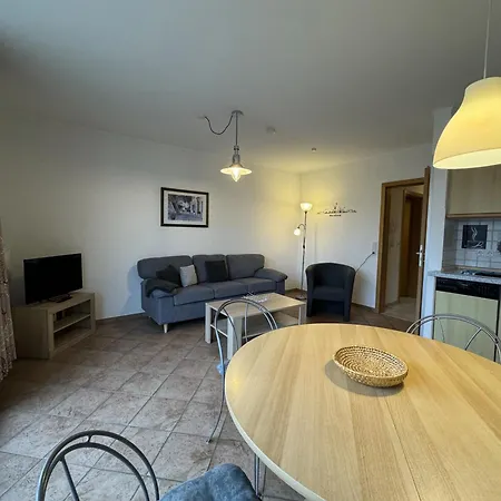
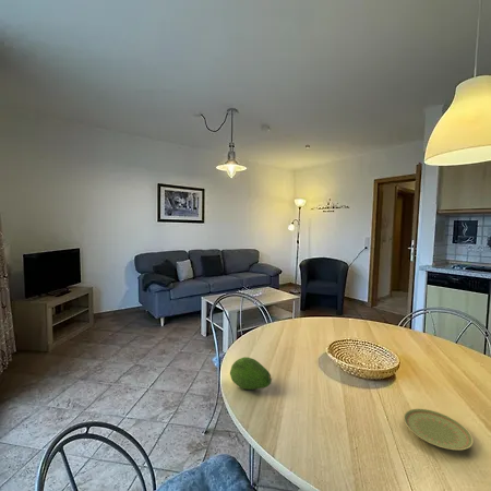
+ fruit [229,356,273,391]
+ plate [403,407,475,451]
